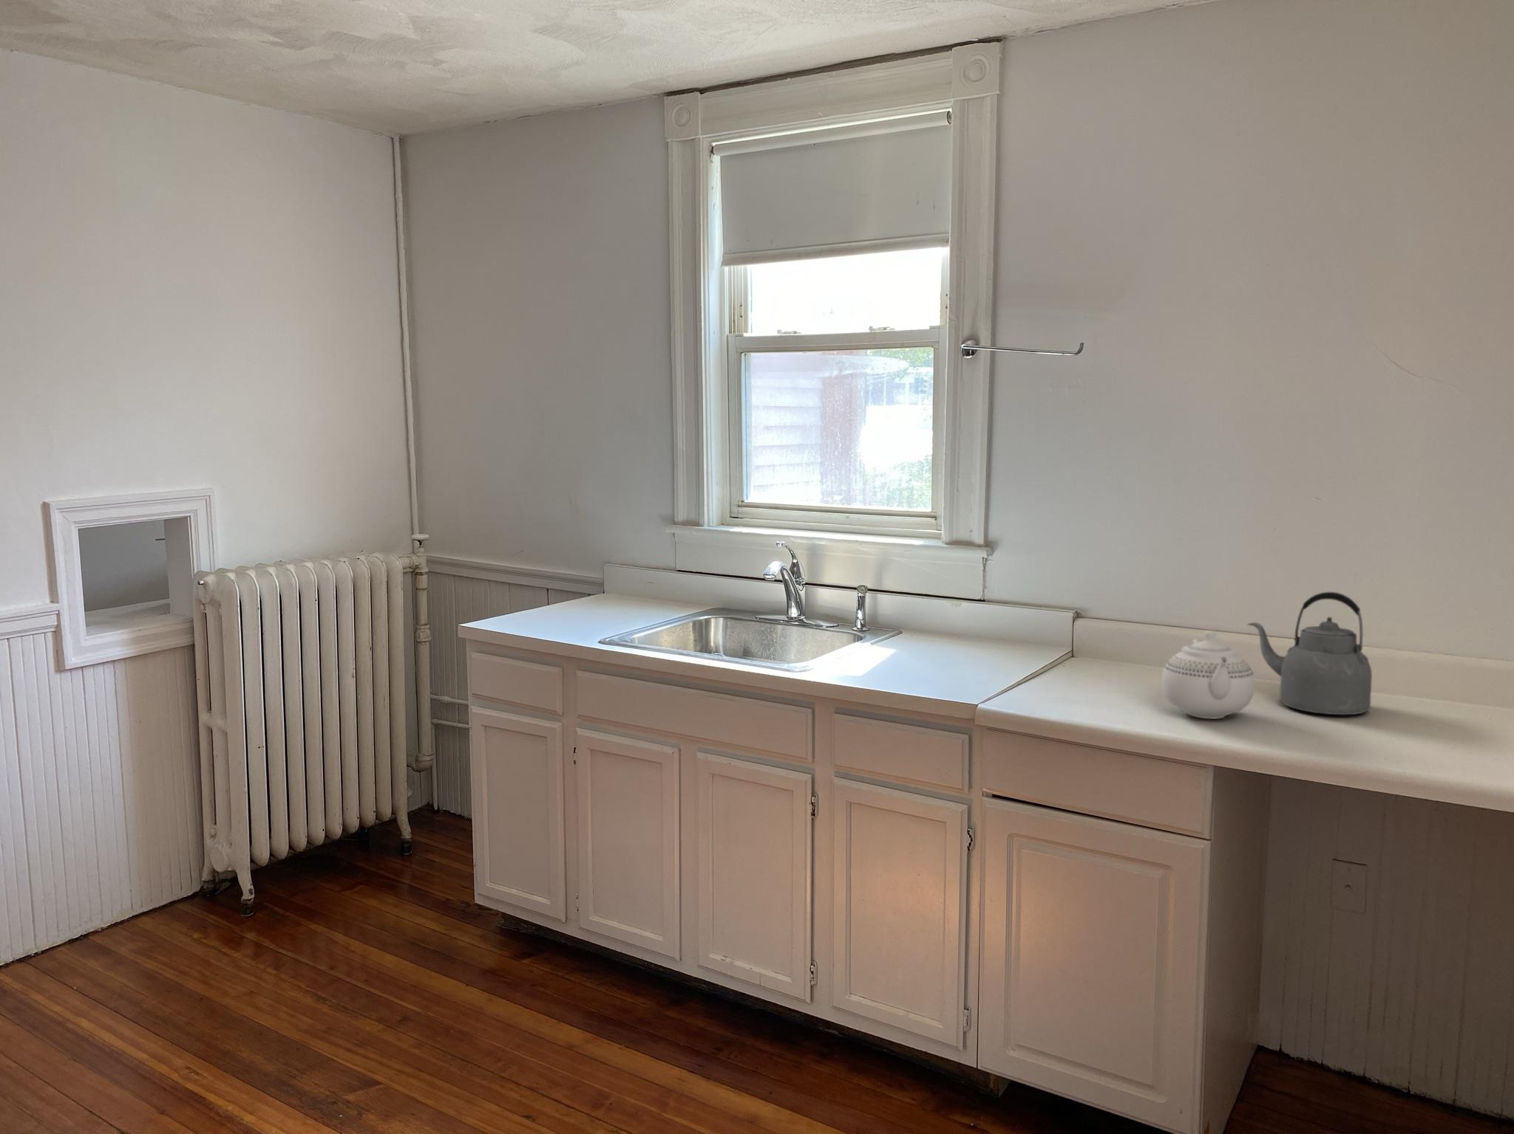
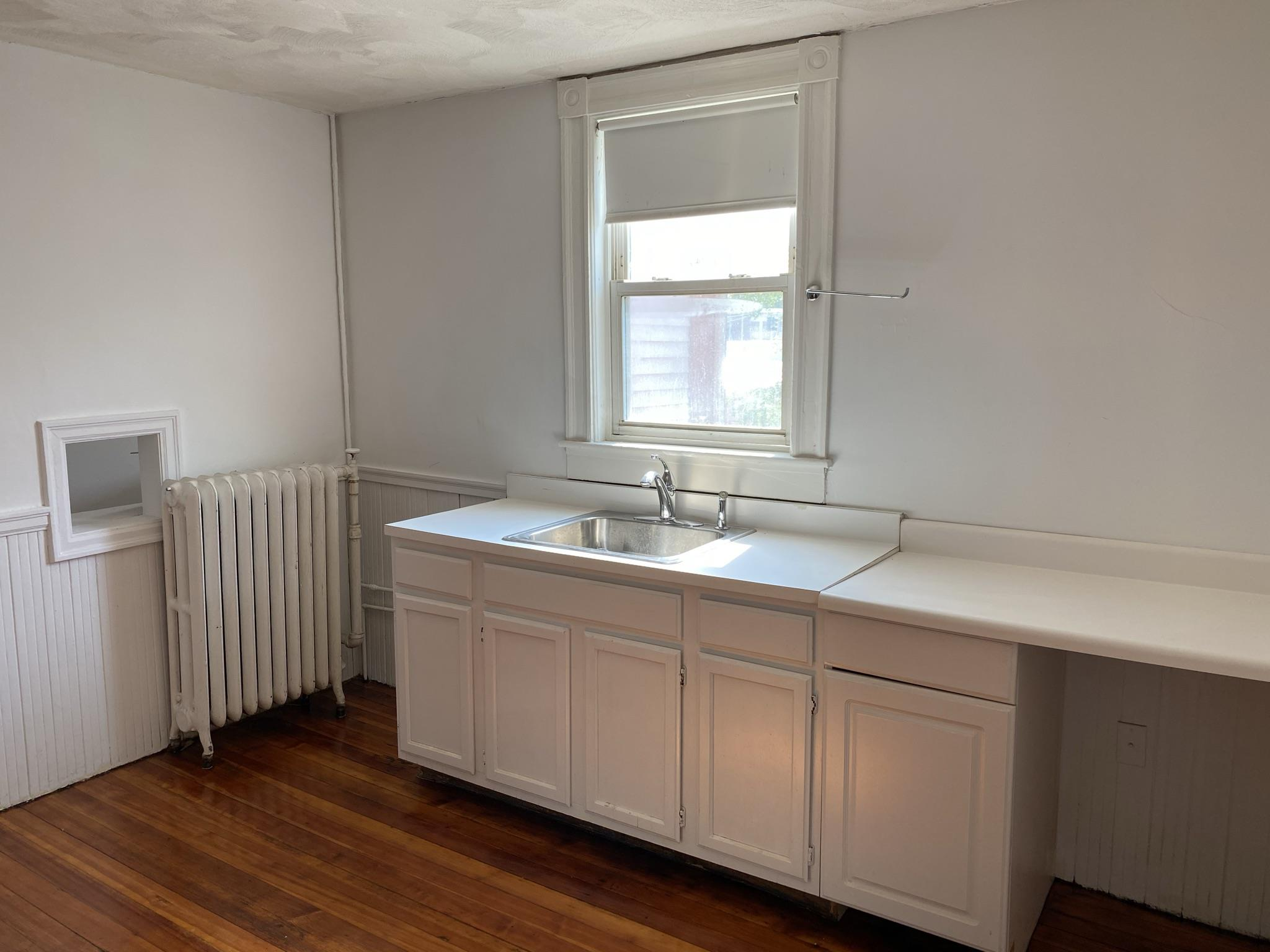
- teapot [1161,630,1255,719]
- kettle [1247,591,1373,716]
